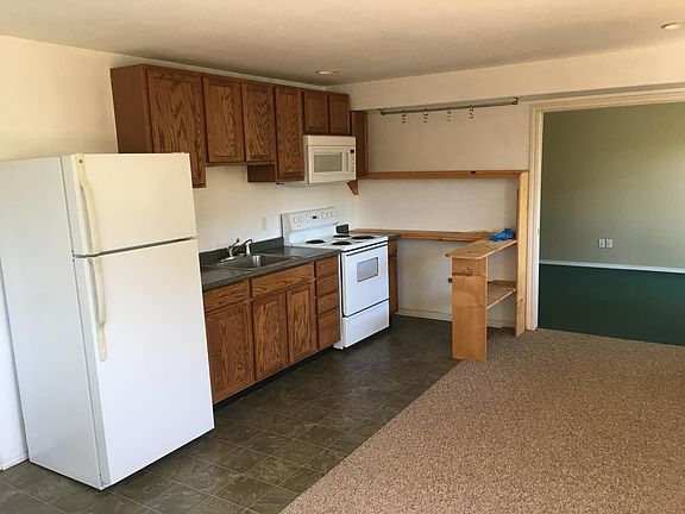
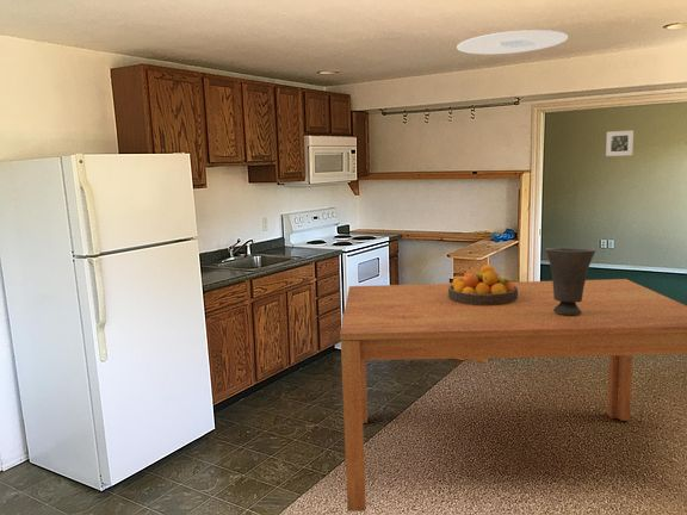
+ ceiling light [456,29,569,55]
+ fruit bowl [448,263,518,305]
+ vase [545,247,596,315]
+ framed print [605,129,635,157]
+ dining table [339,278,687,513]
